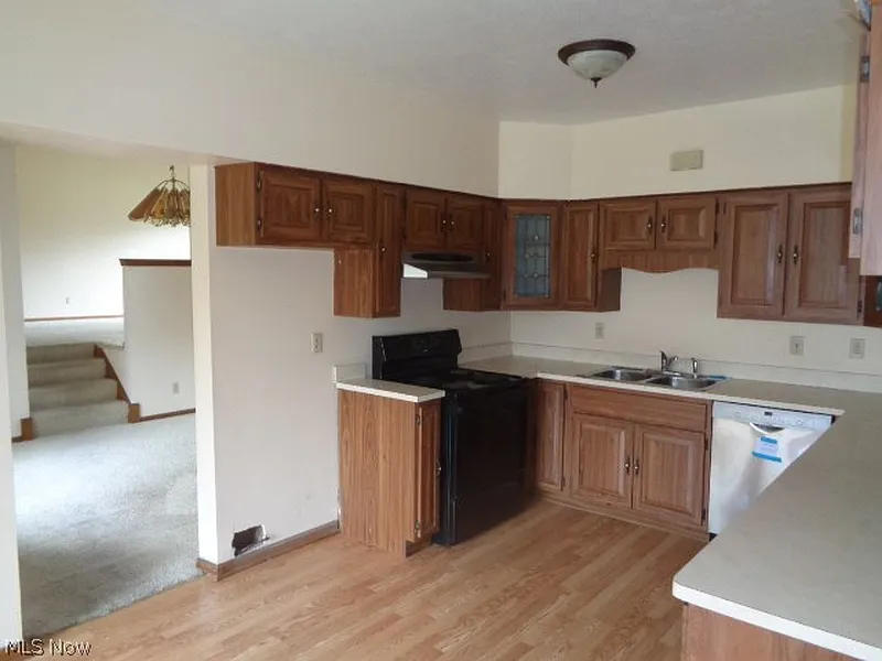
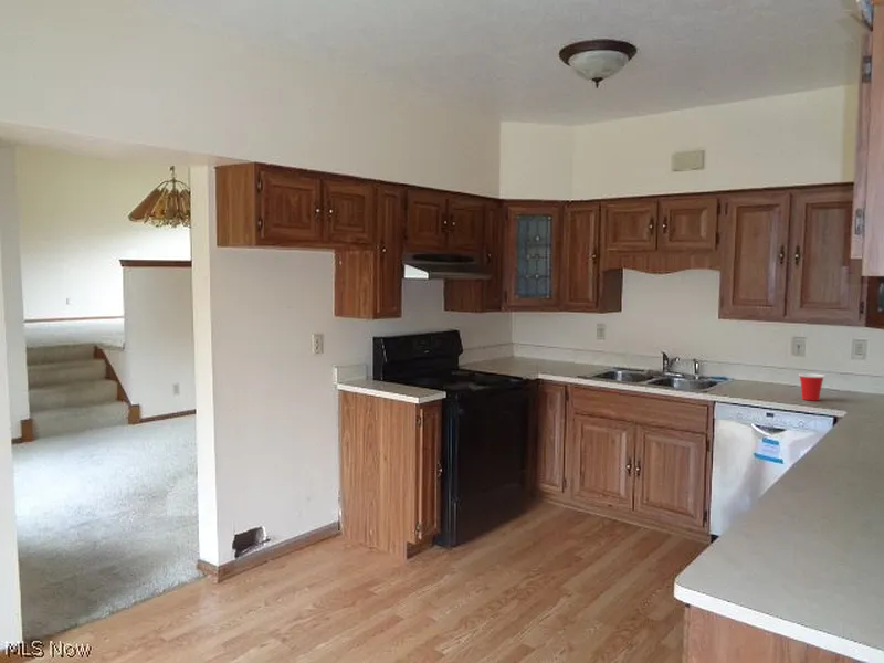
+ cup [798,372,827,402]
